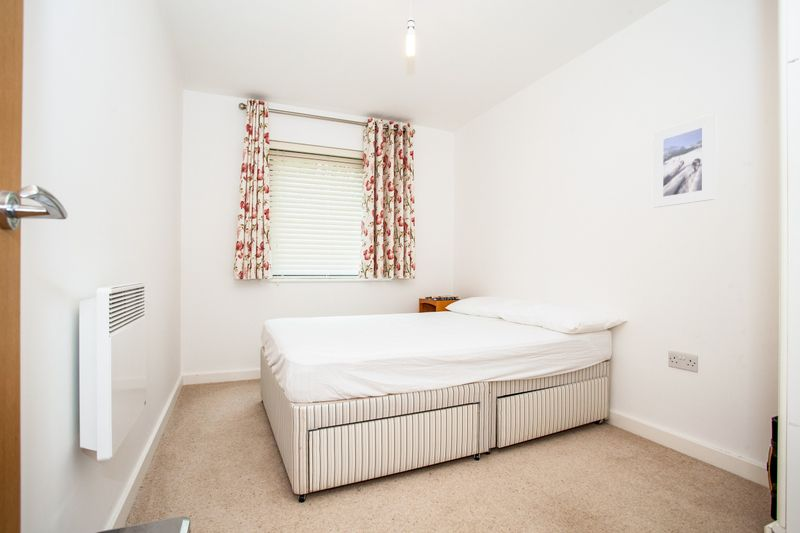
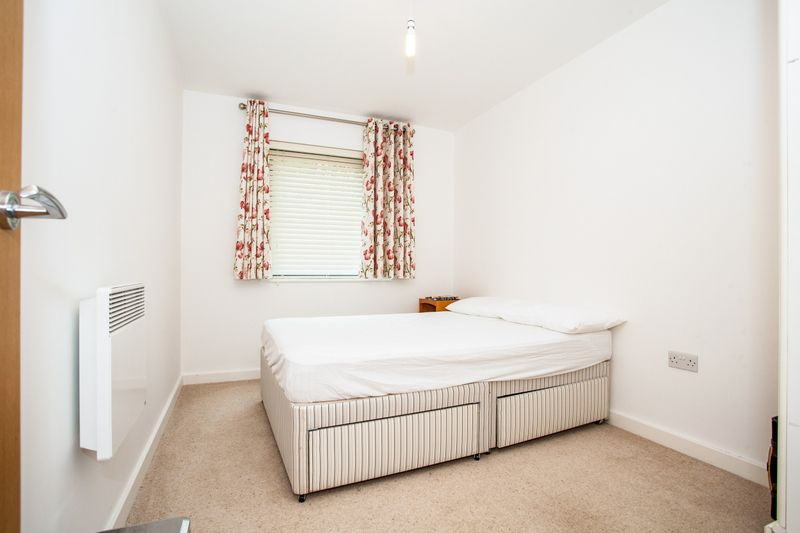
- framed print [652,112,717,209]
